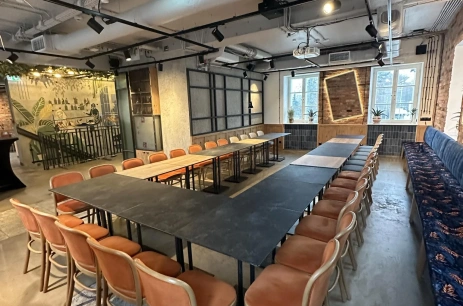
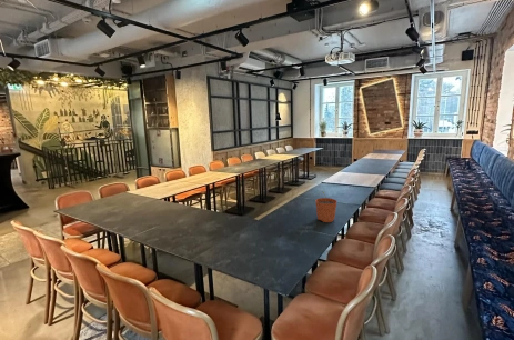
+ plant pot [314,190,339,223]
